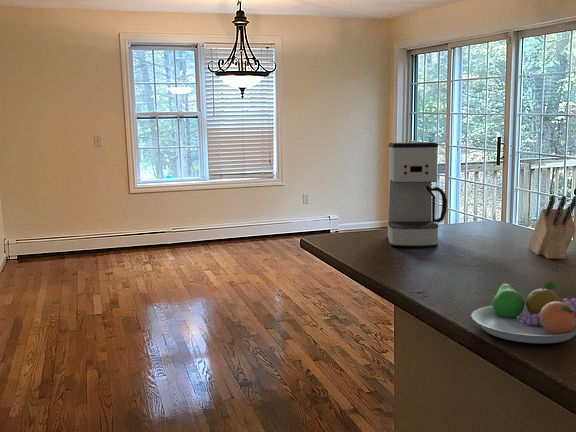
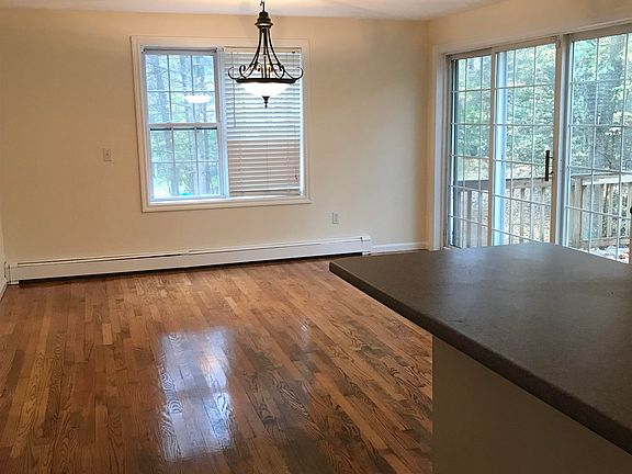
- coffee maker [387,141,448,248]
- fruit bowl [470,281,576,344]
- knife block [527,194,576,260]
